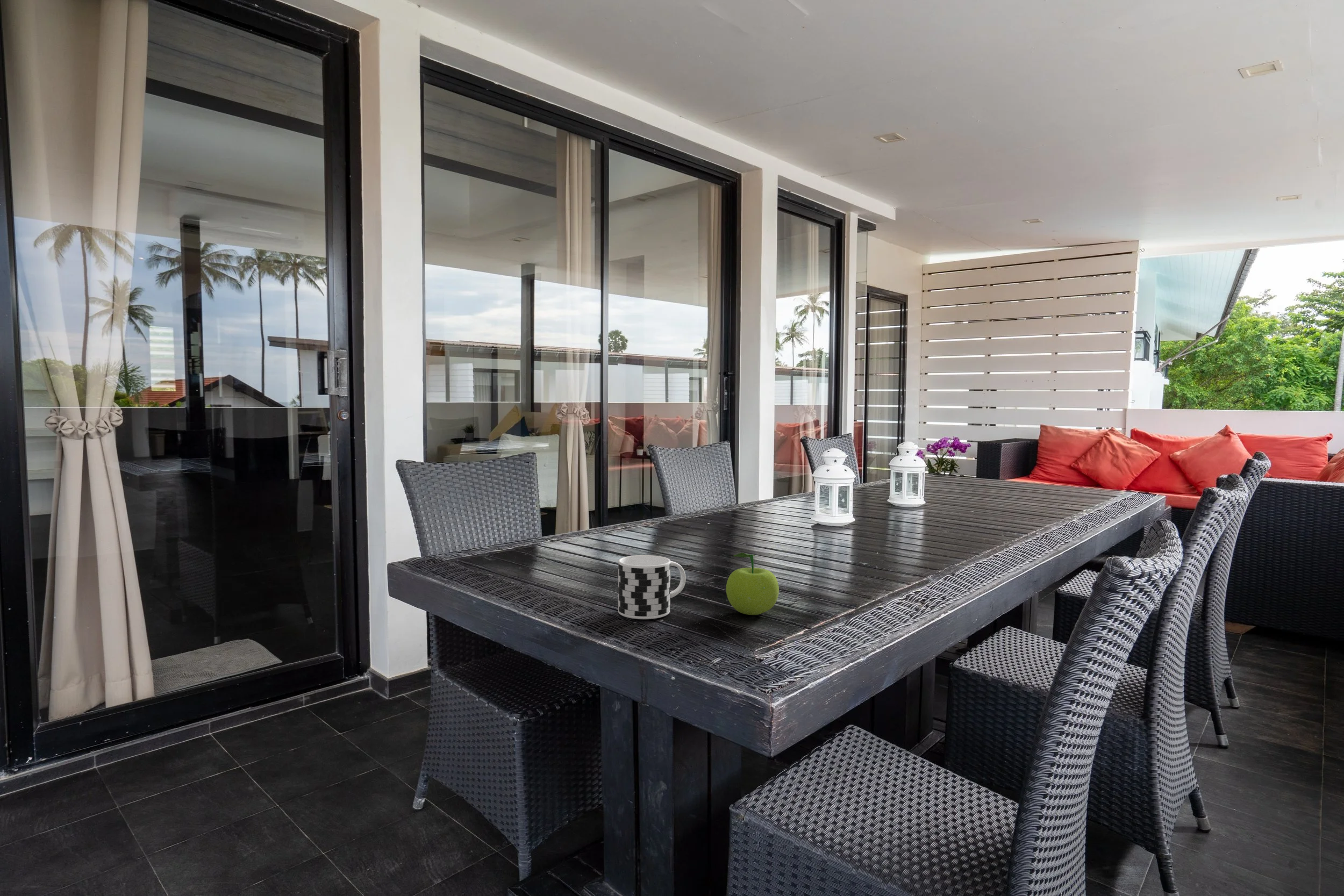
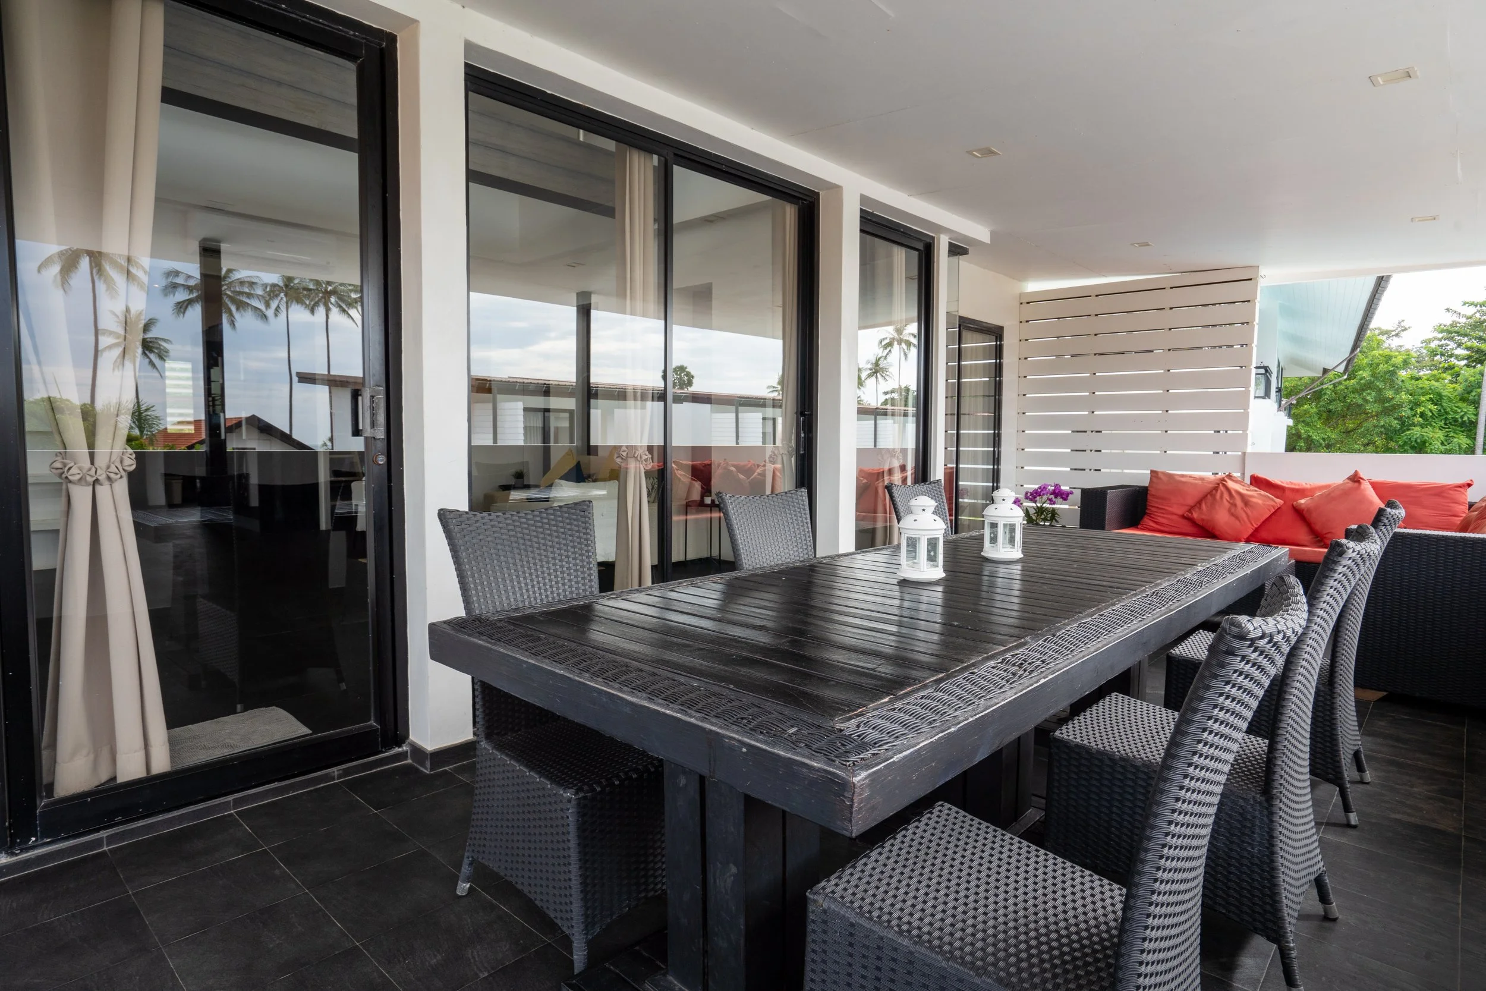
- cup [617,555,686,620]
- fruit [726,552,780,615]
